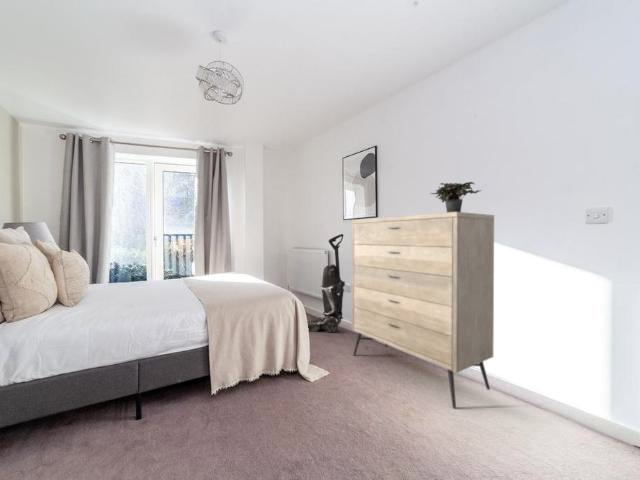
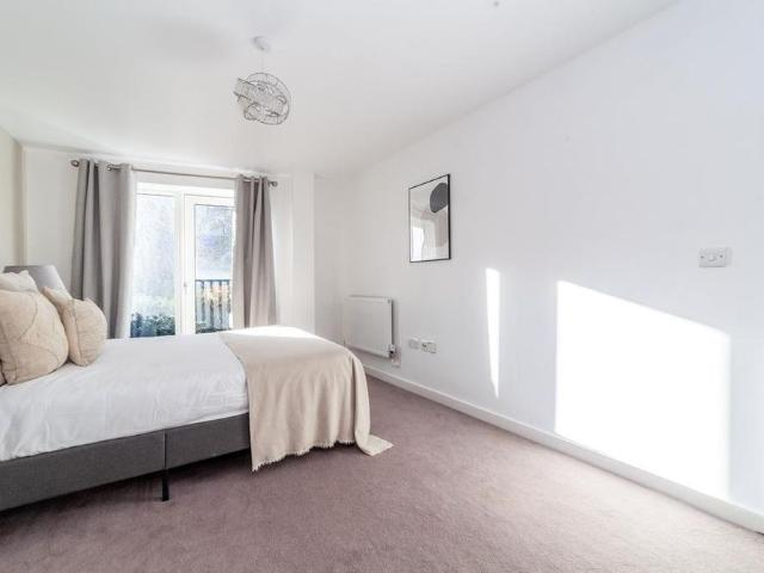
- potted plant [429,181,482,213]
- dresser [351,211,495,409]
- vacuum cleaner [307,233,346,333]
